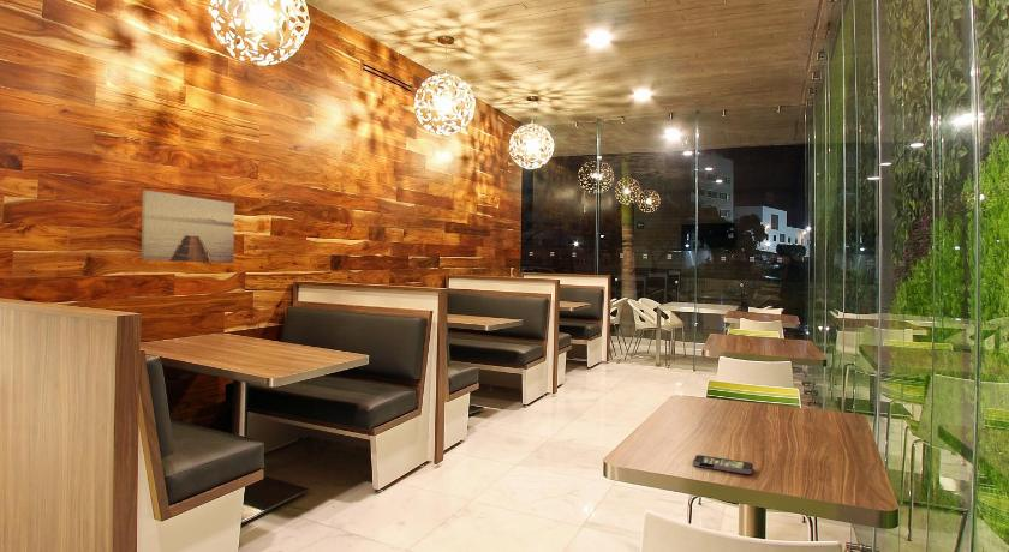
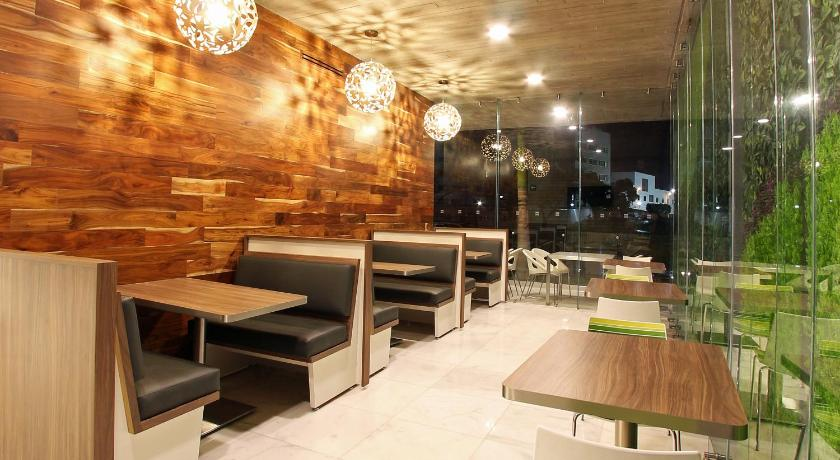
- wall art [141,188,235,264]
- smartphone [692,454,754,475]
